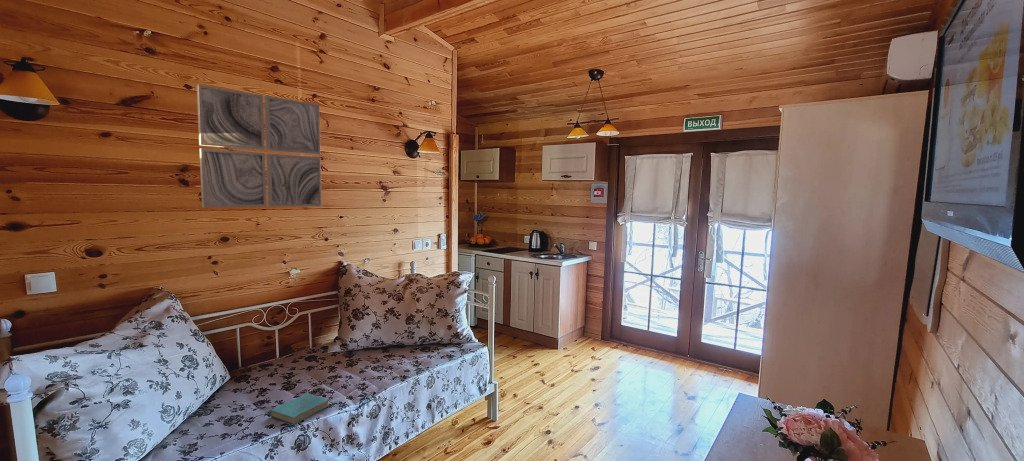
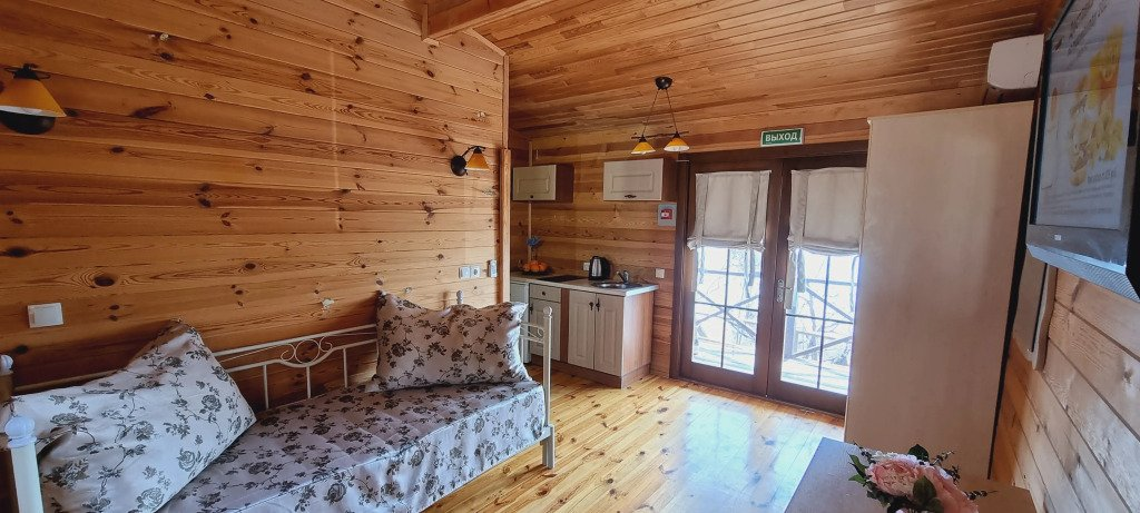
- book [269,392,331,426]
- wall art [196,83,323,209]
